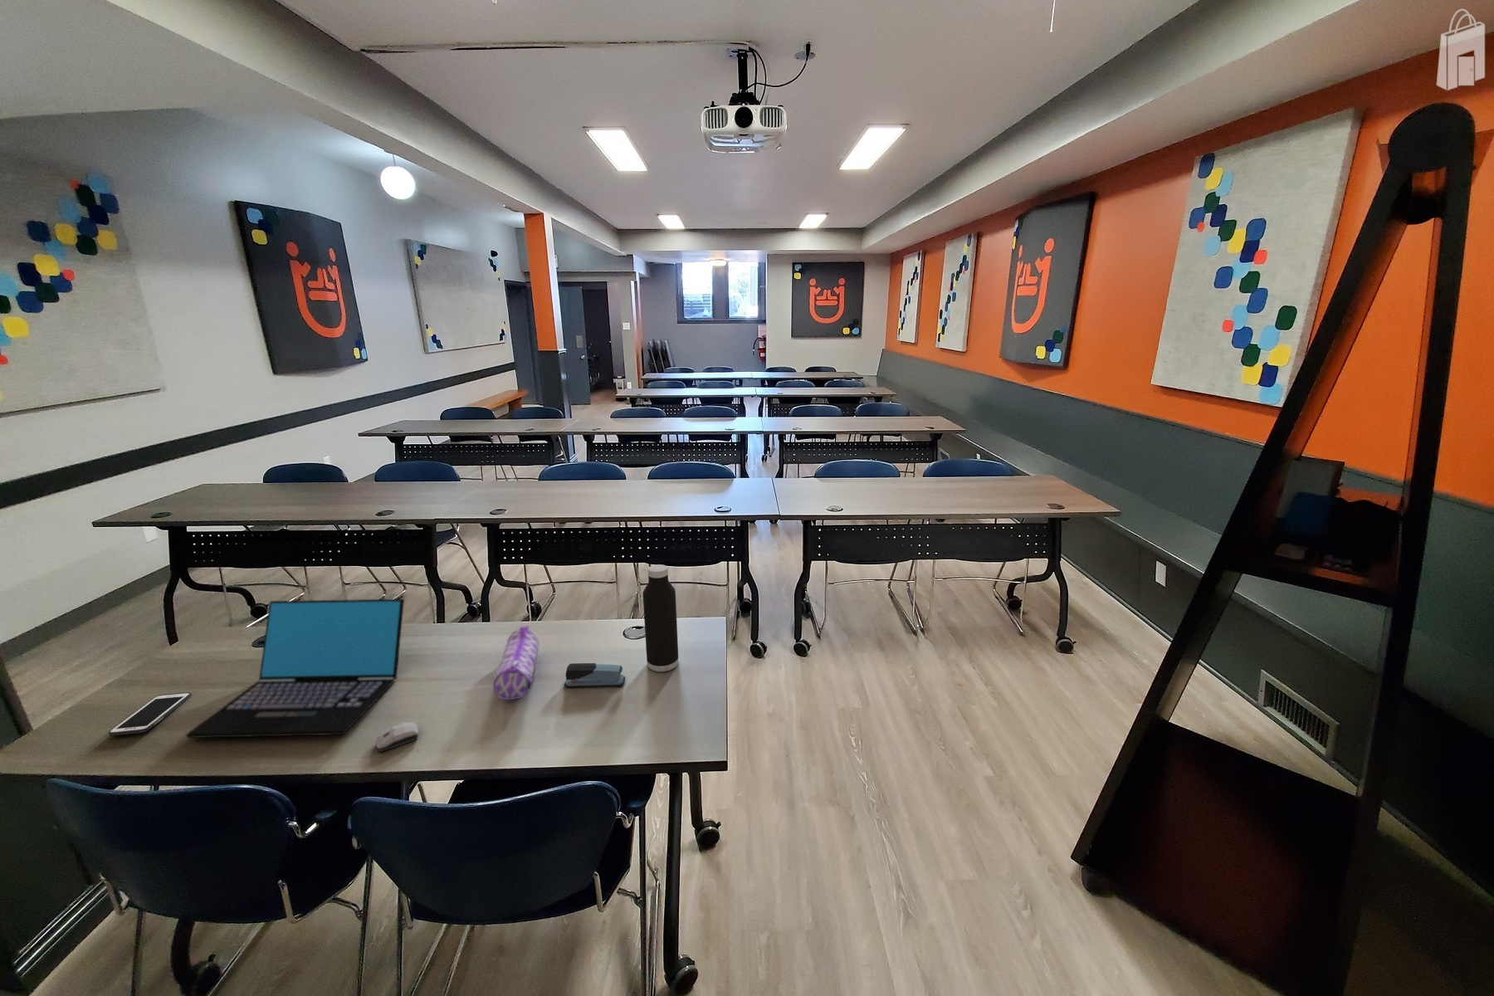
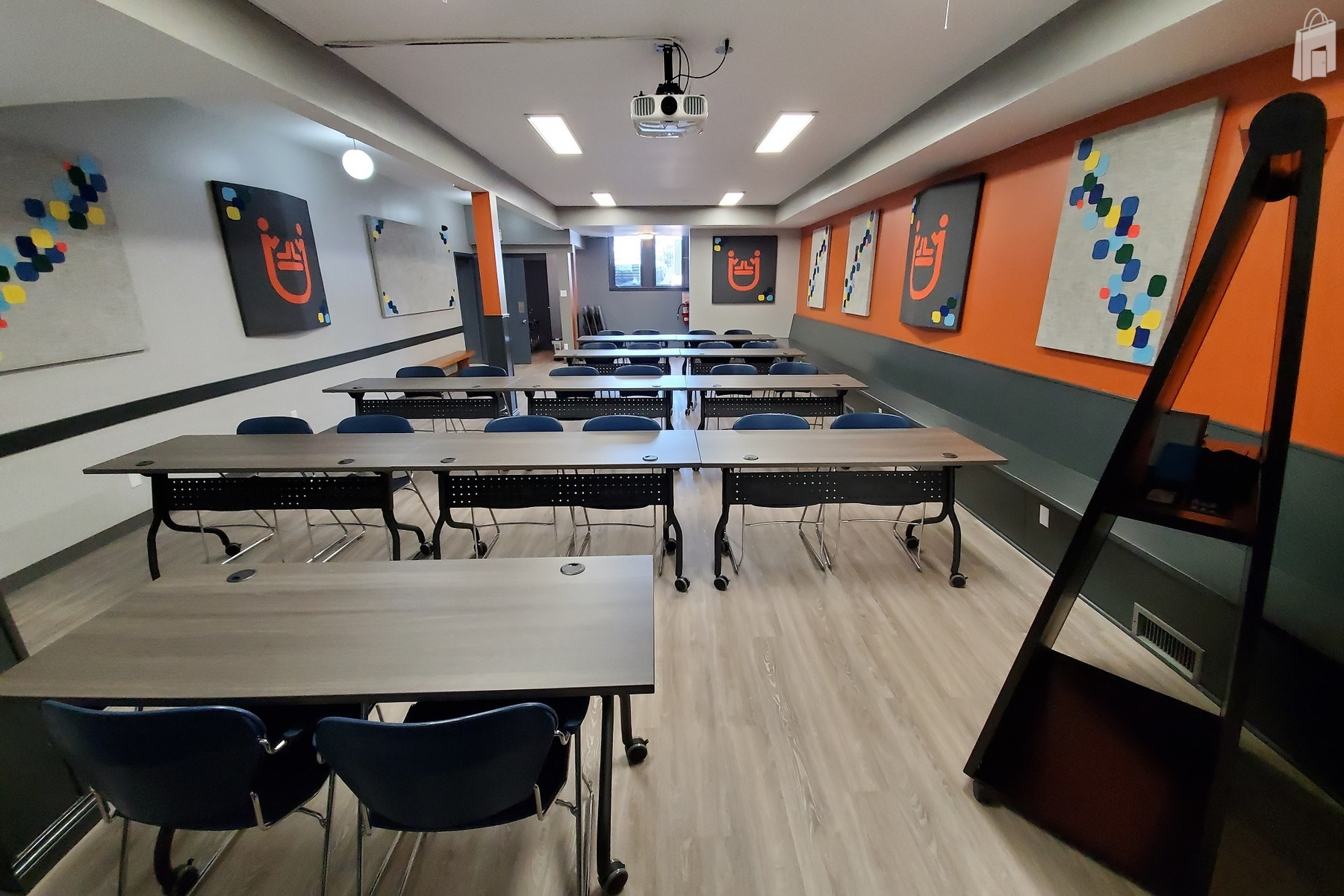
- stapler [562,663,626,689]
- cell phone [108,691,192,736]
- laptop [186,598,405,739]
- computer mouse [375,721,419,753]
- pencil case [492,625,539,700]
- water bottle [641,564,680,673]
